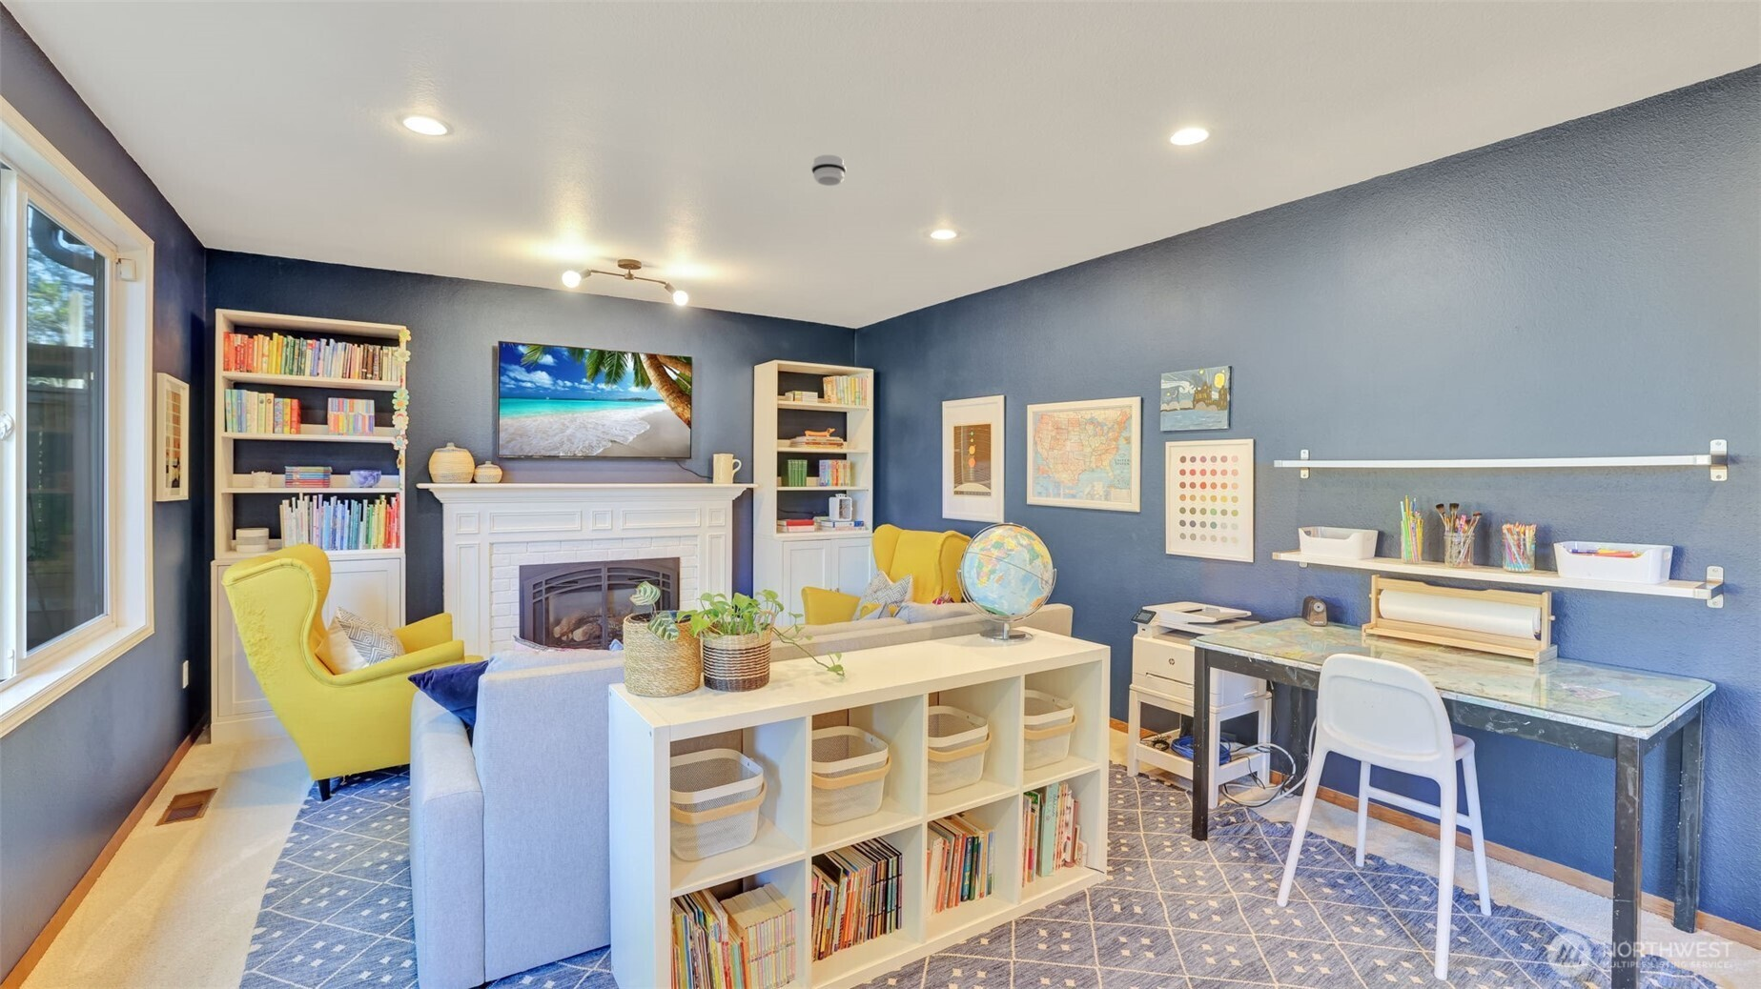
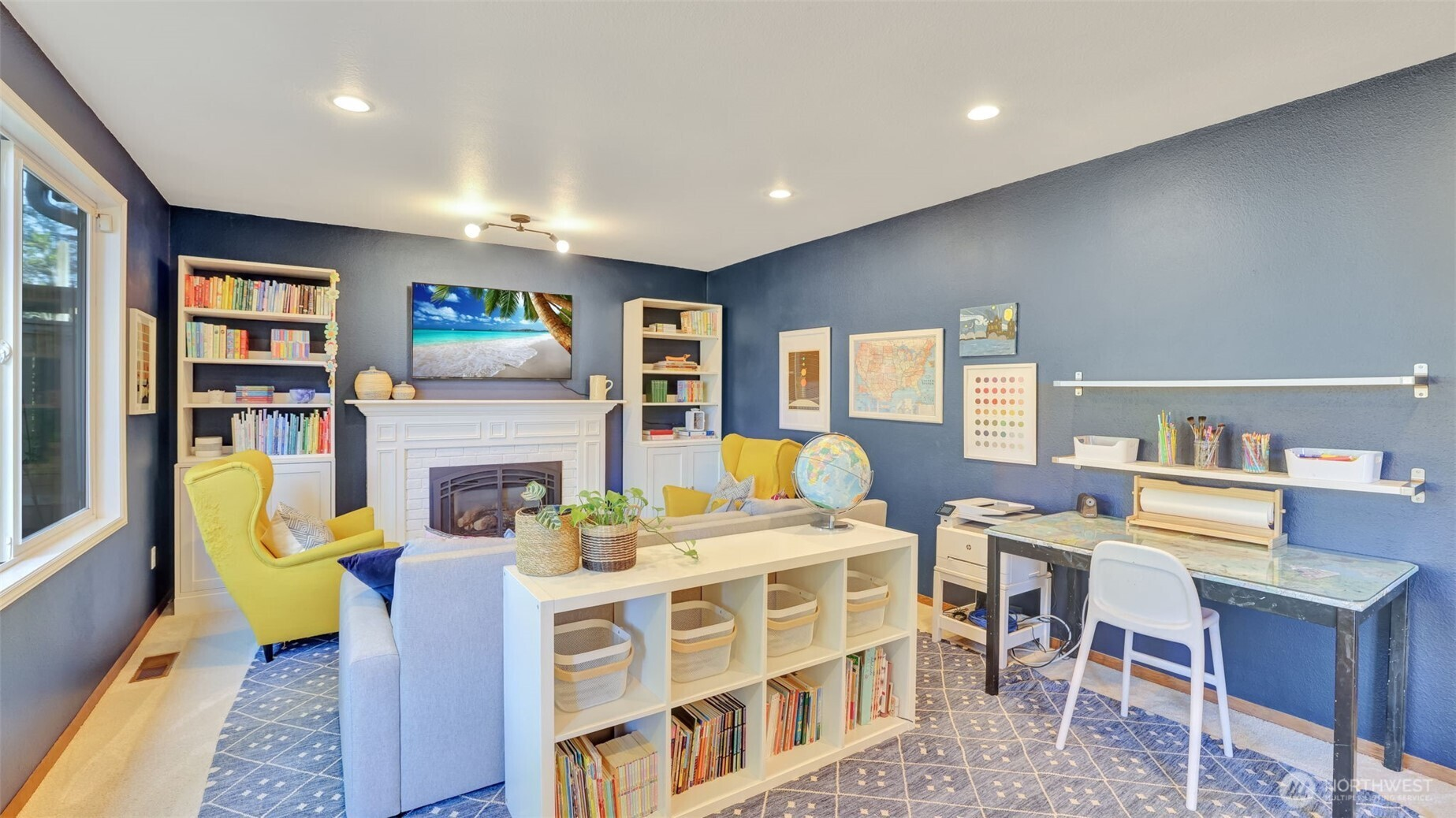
- smoke detector [810,155,847,186]
